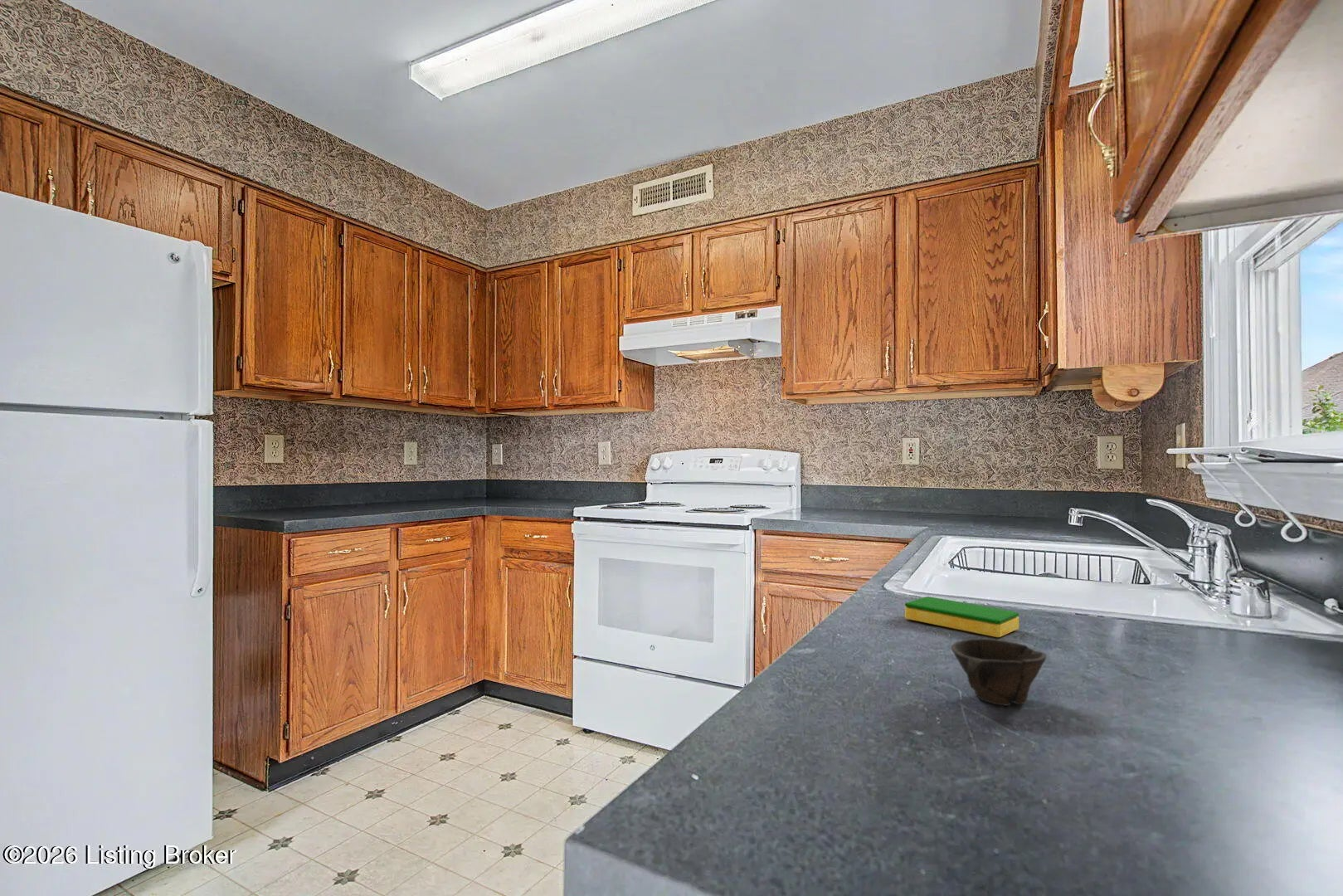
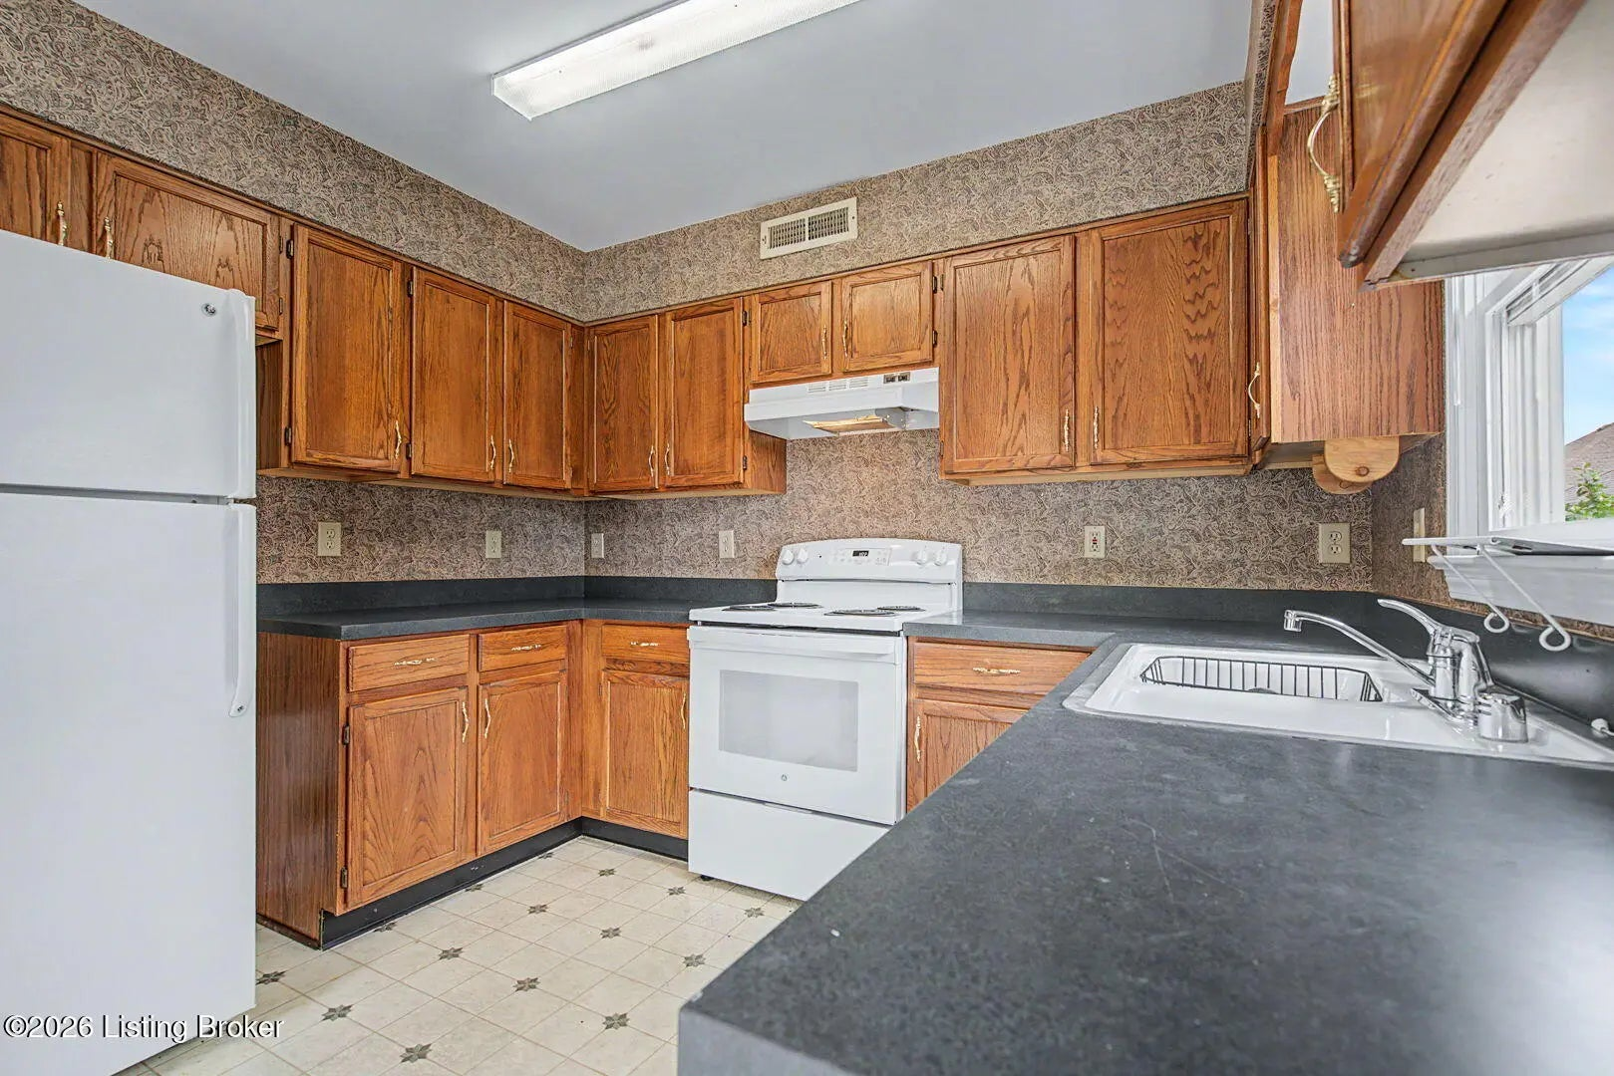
- cup [951,638,1047,707]
- dish sponge [904,596,1019,638]
